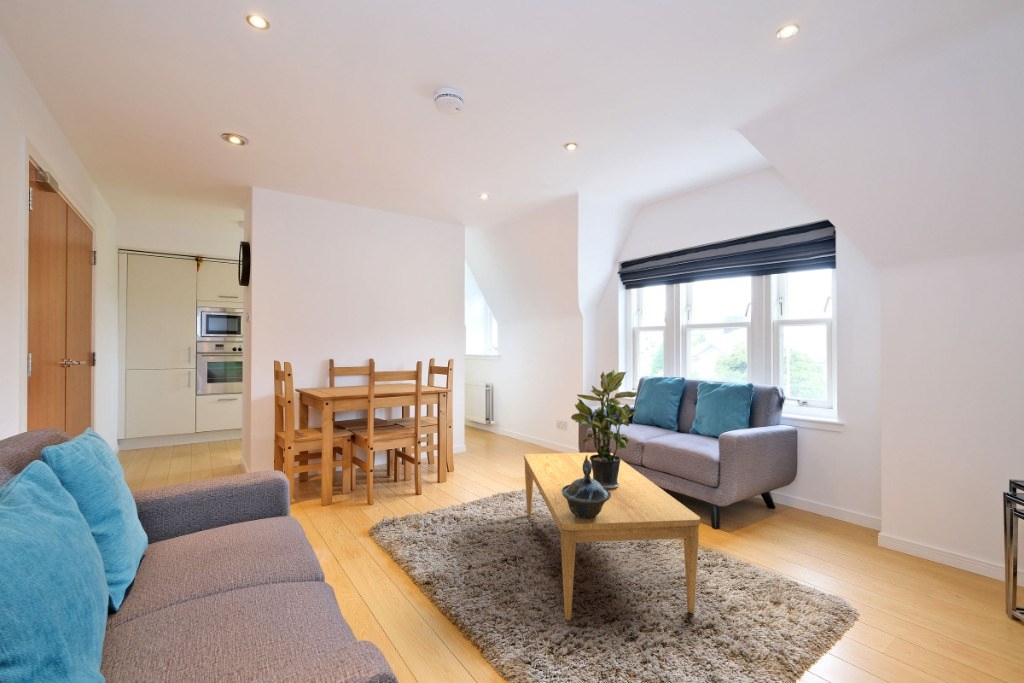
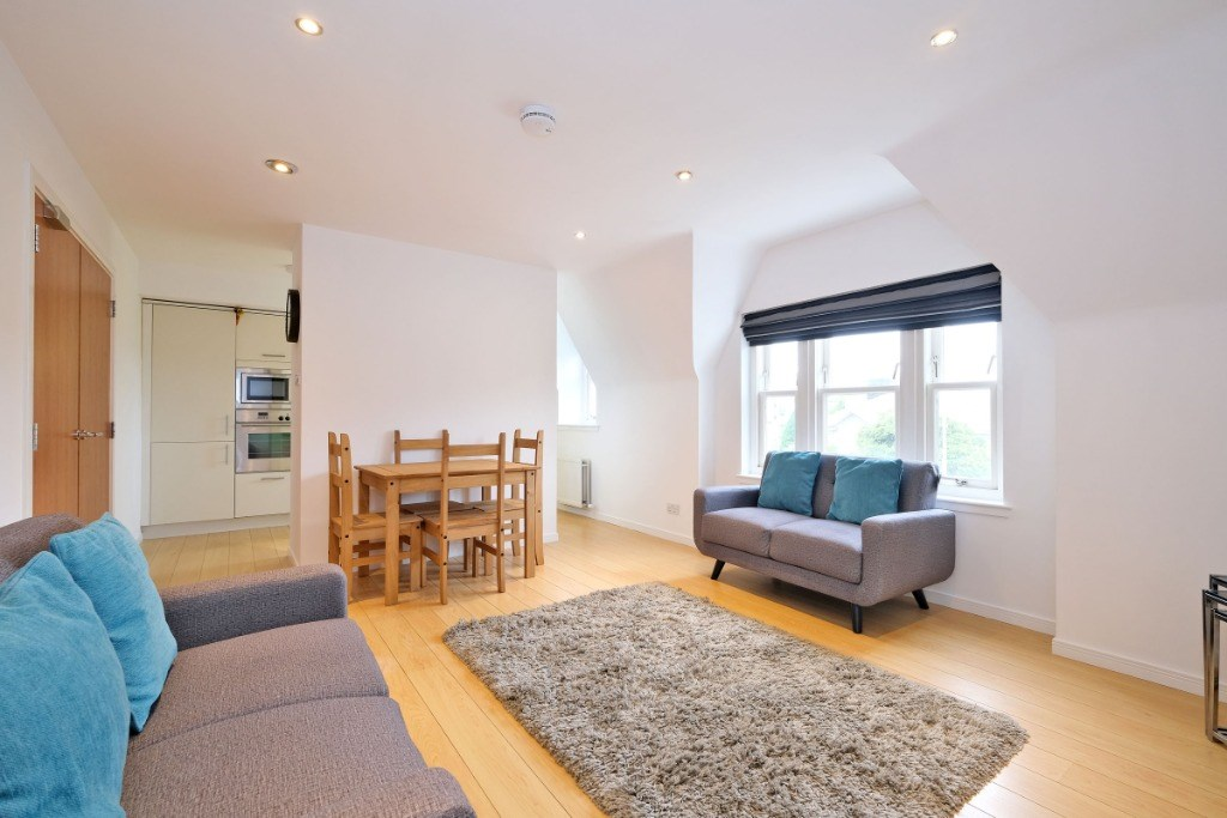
- potted plant [570,368,638,489]
- coffee table [523,451,701,621]
- ceramic bowl [561,455,611,519]
